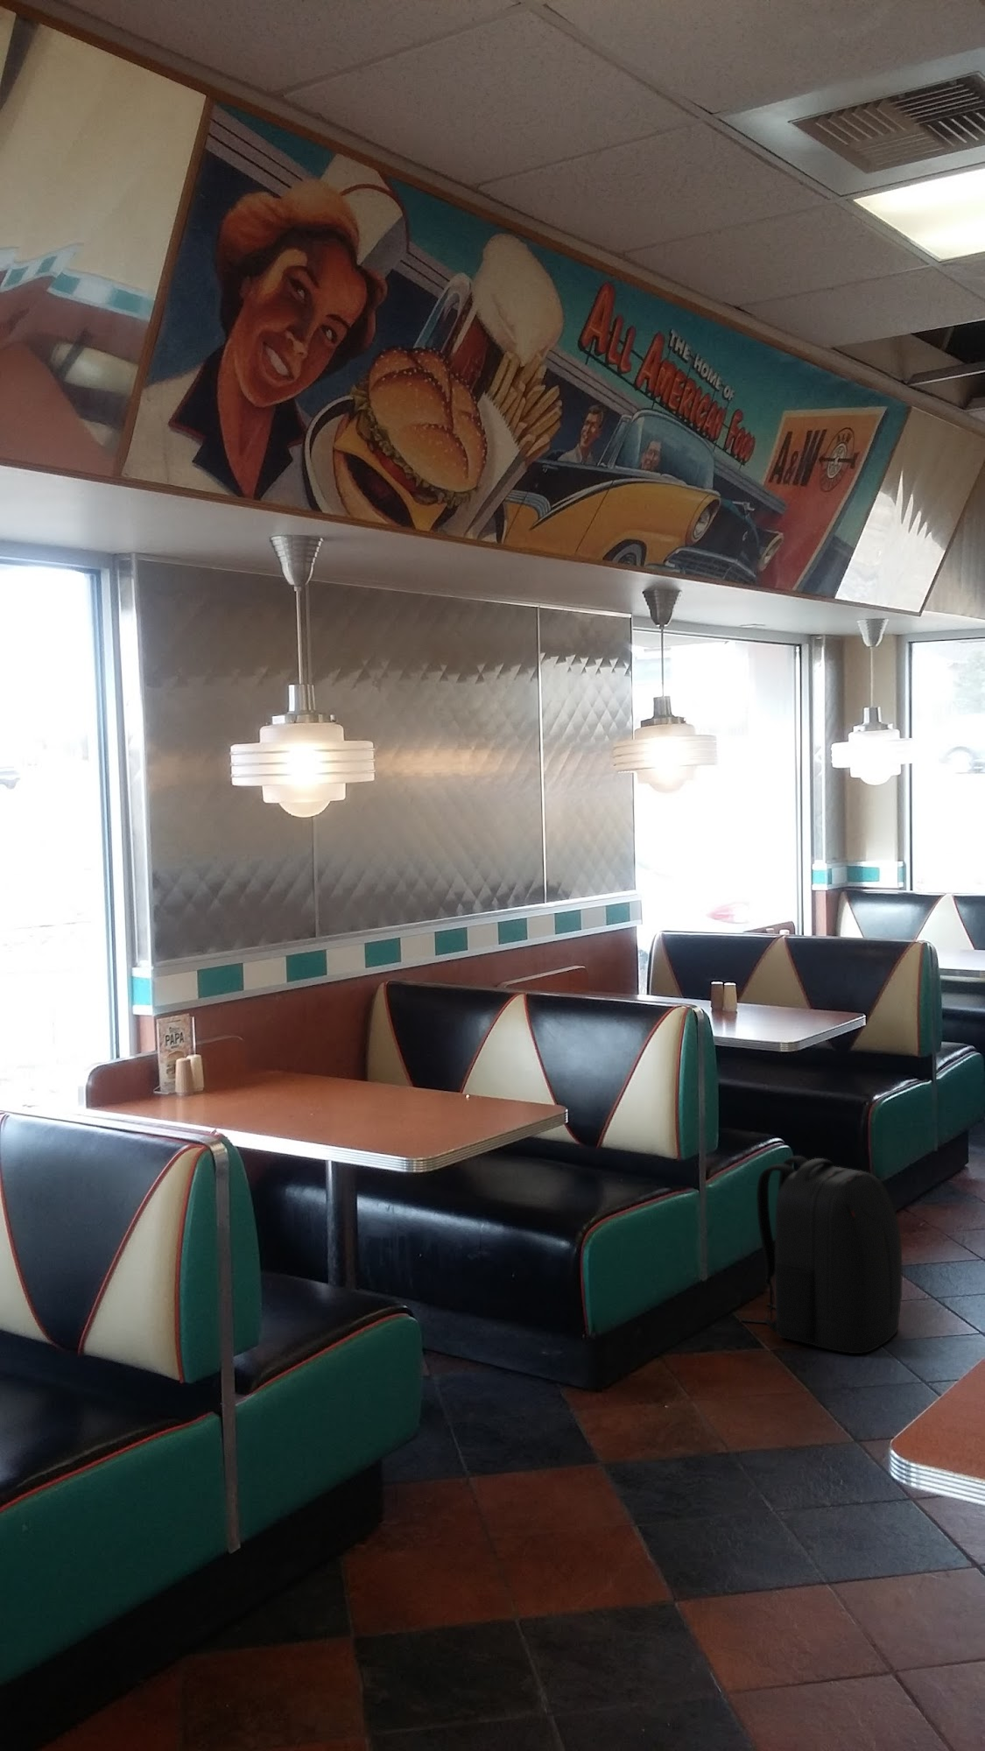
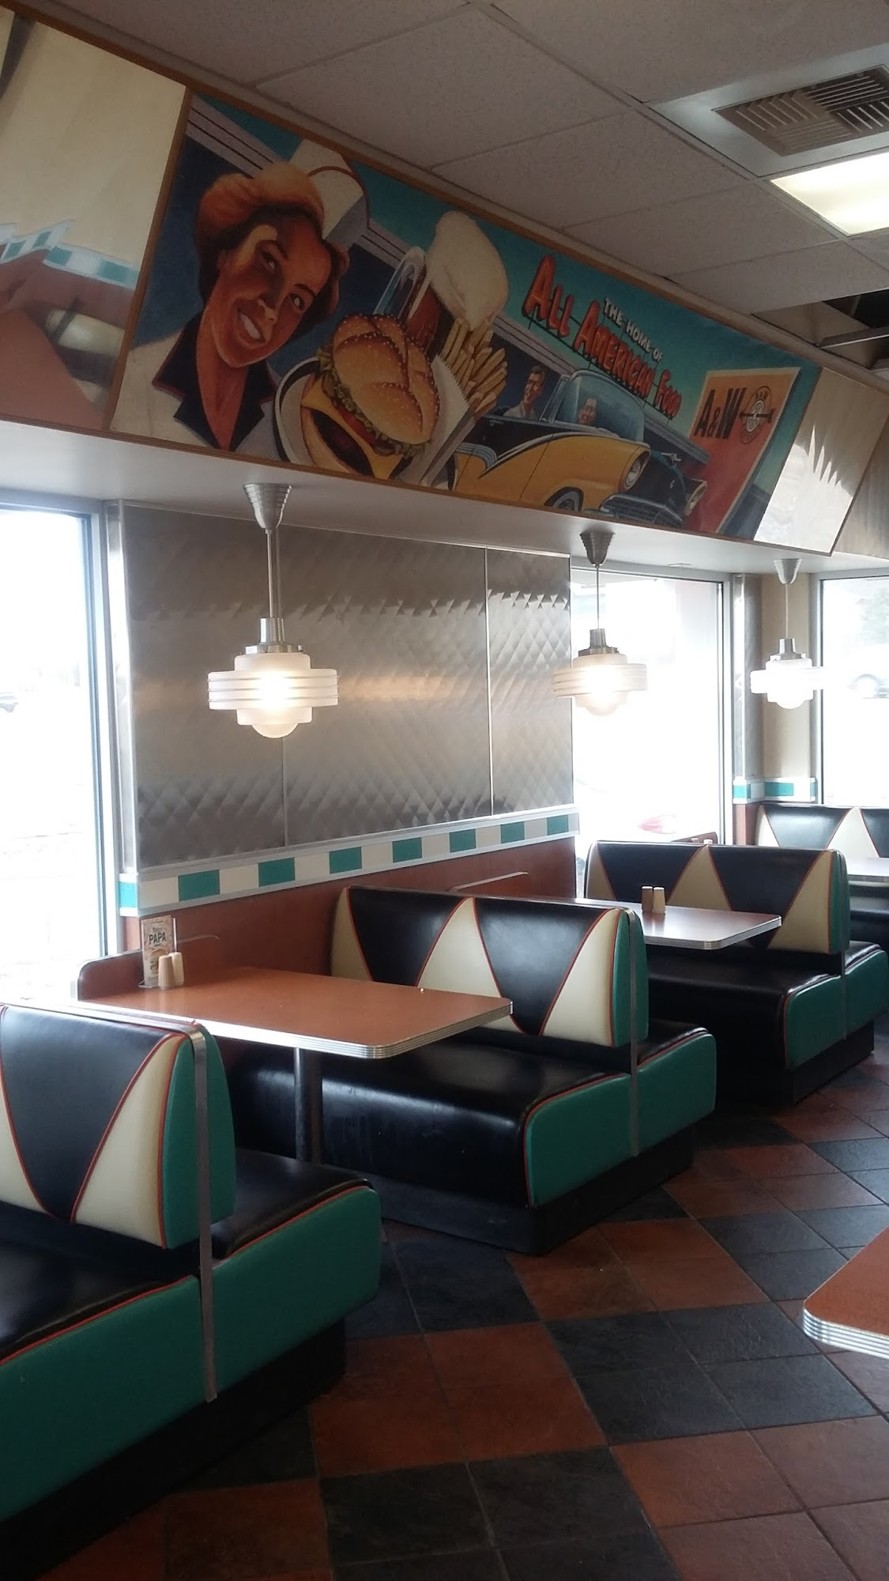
- backpack [741,1155,903,1354]
